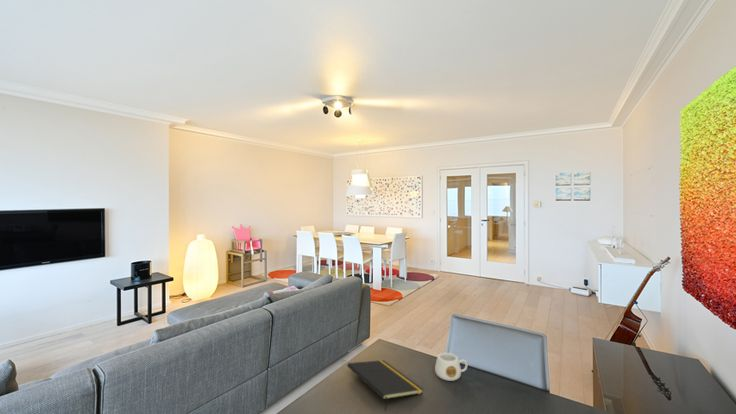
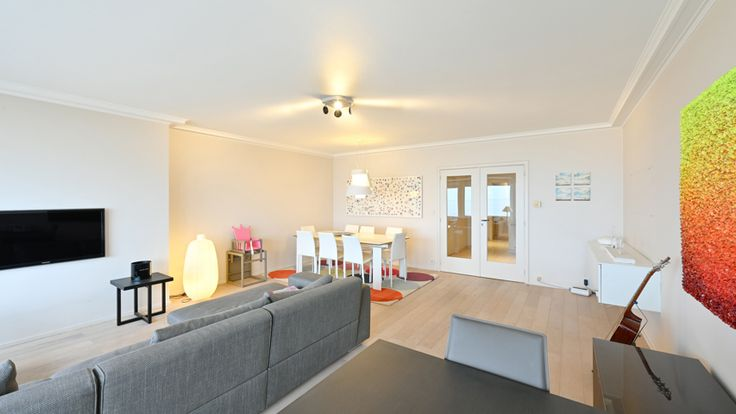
- notepad [346,359,424,412]
- mug [434,352,468,382]
